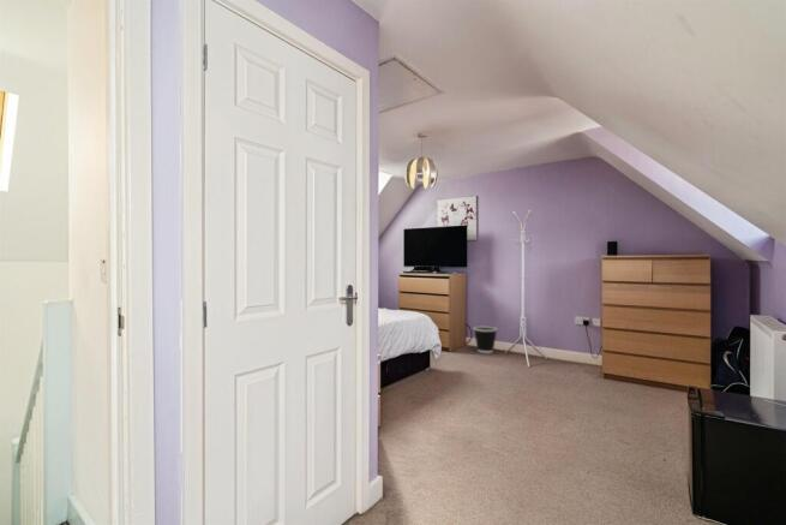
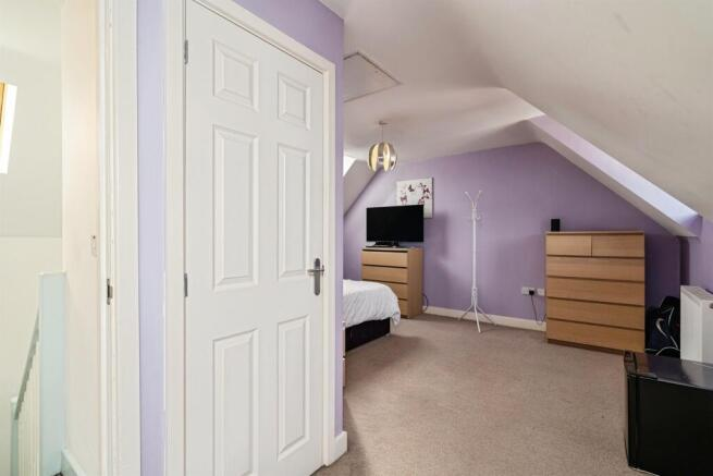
- wastebasket [473,326,498,354]
